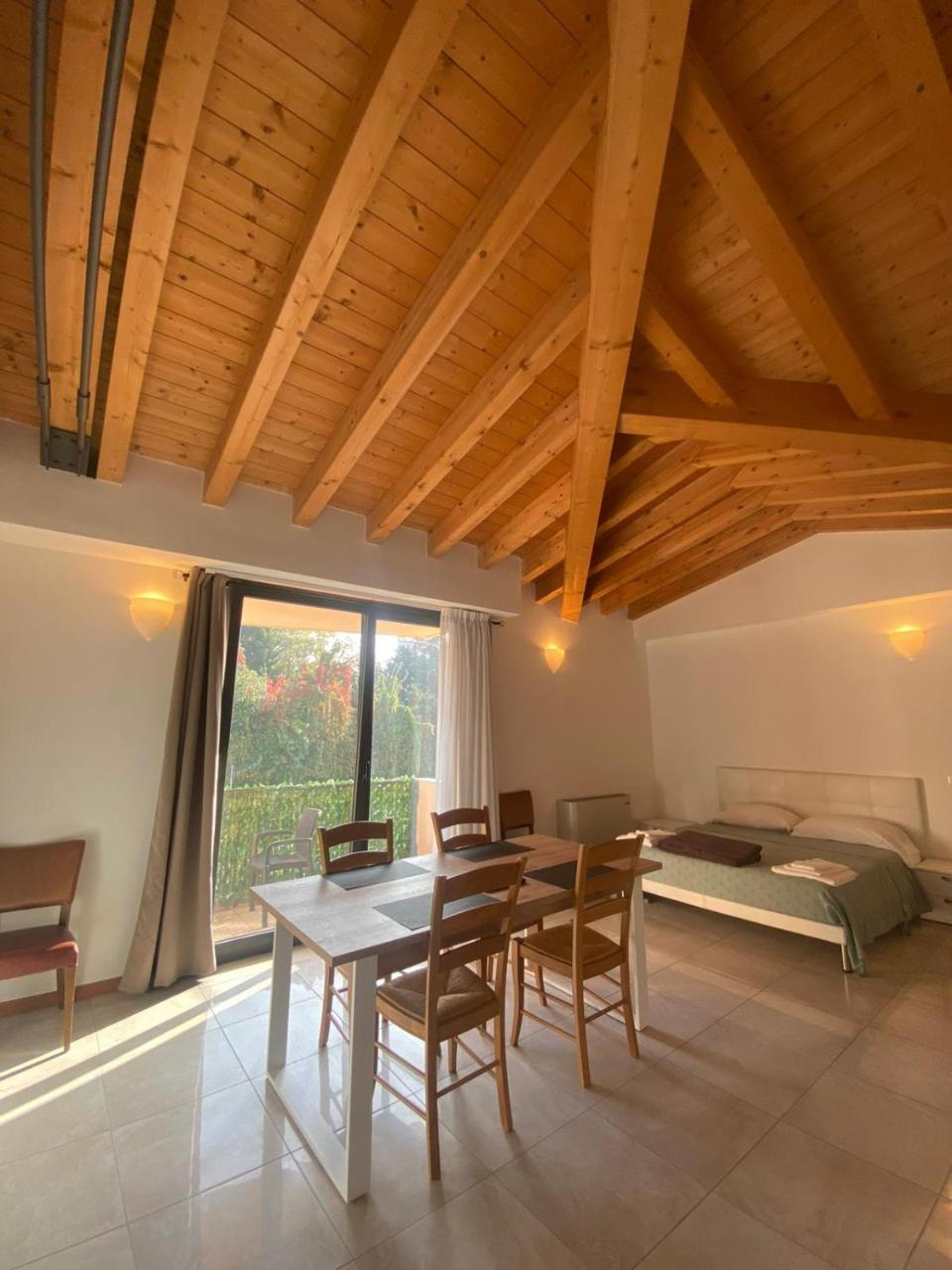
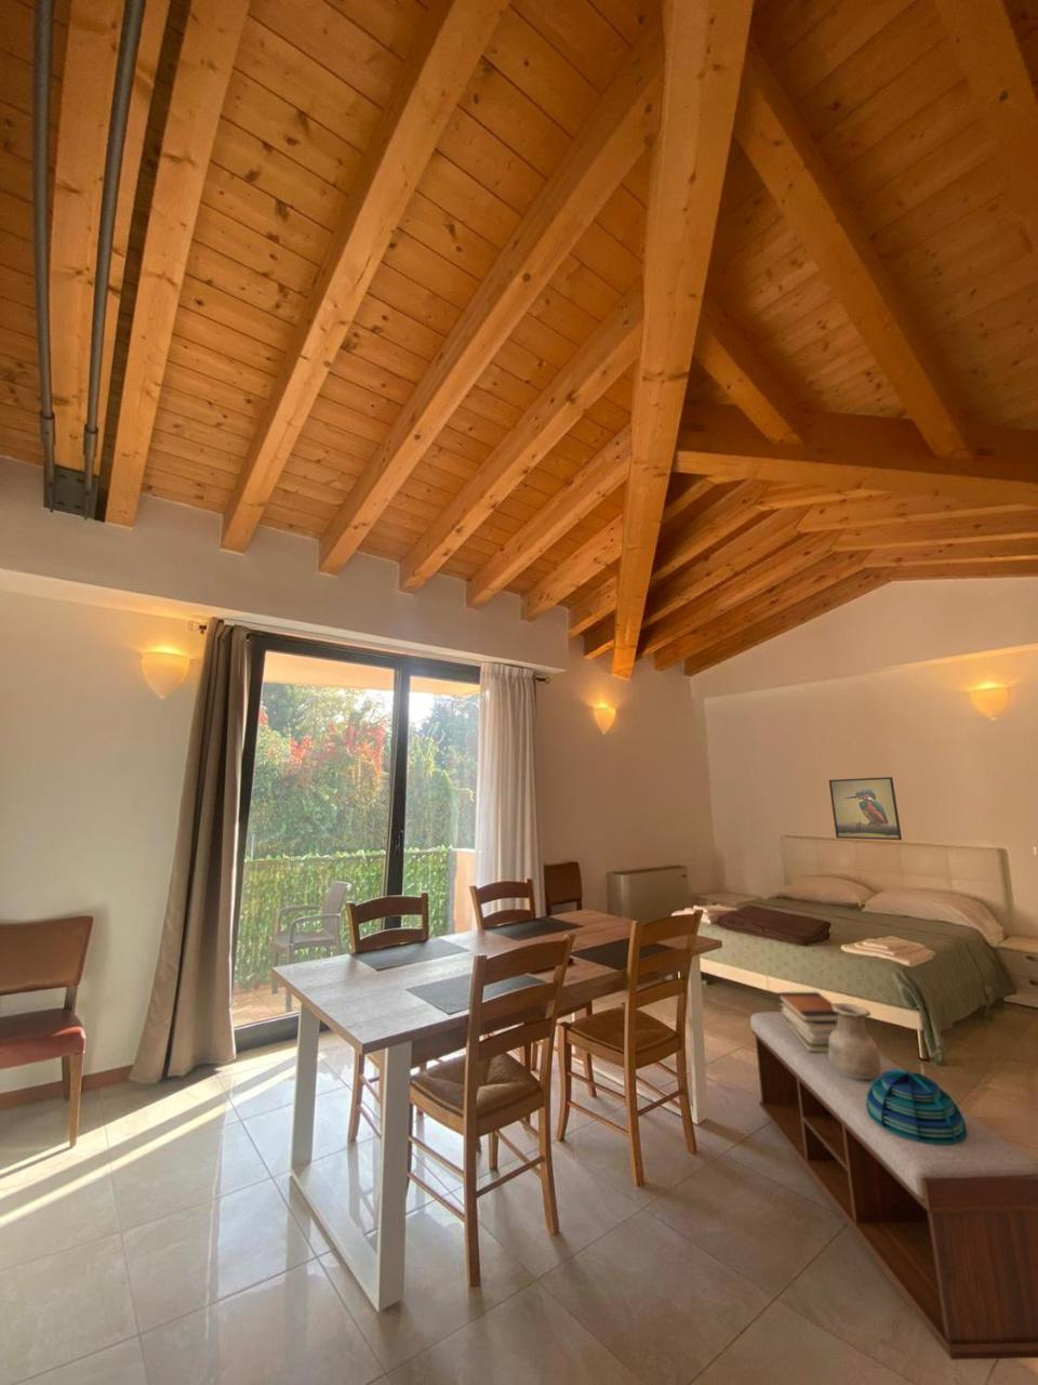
+ book stack [776,991,838,1052]
+ decorative bowl [866,1069,967,1145]
+ bench [749,1011,1038,1361]
+ vase [829,1002,881,1080]
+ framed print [829,775,903,841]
